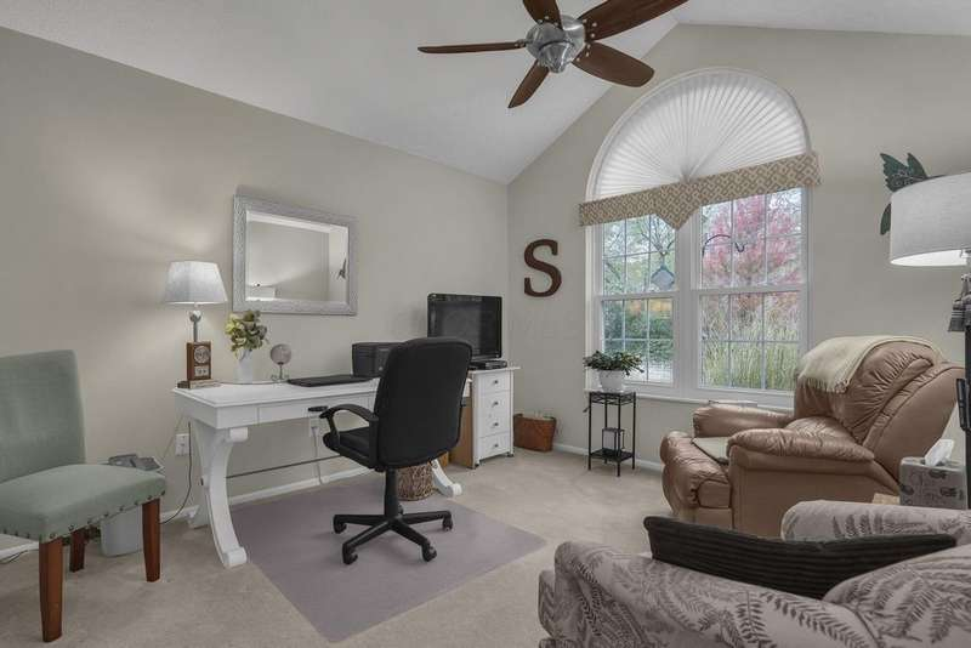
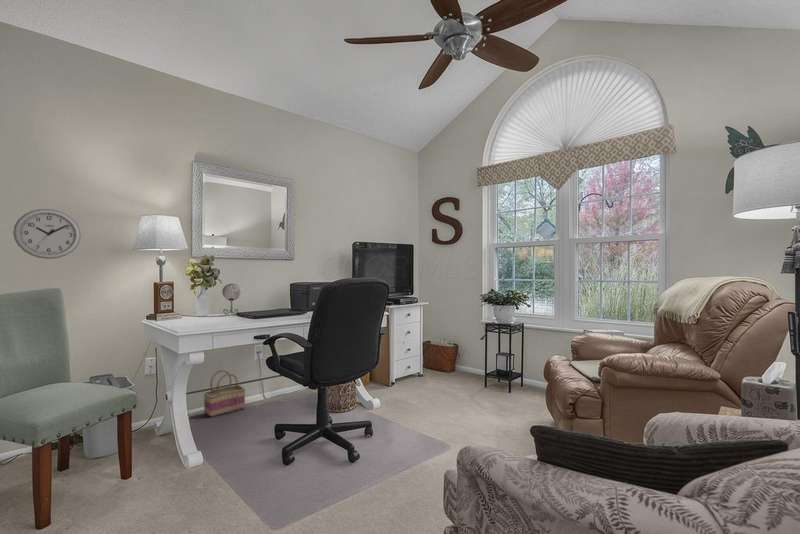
+ wall clock [12,208,82,260]
+ basket [203,369,247,418]
